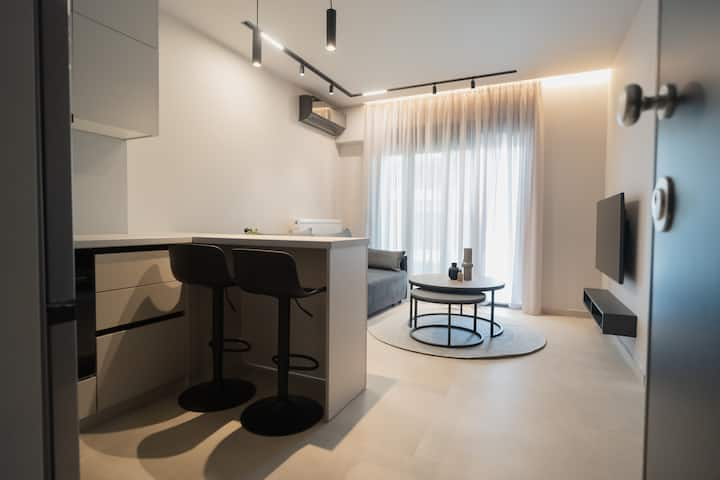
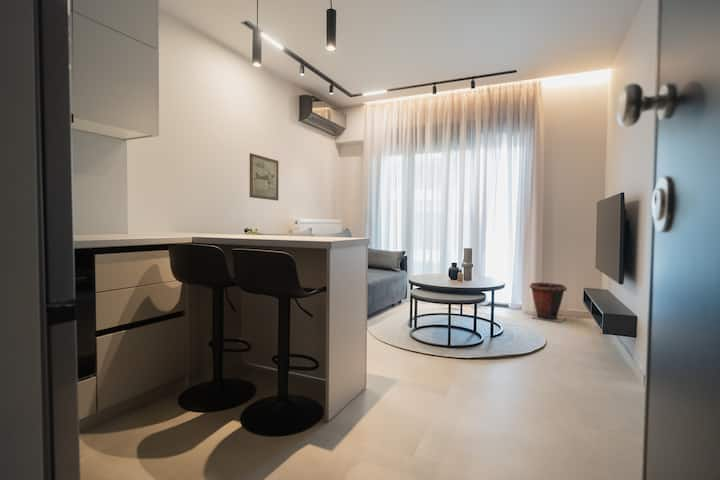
+ wall art [249,152,279,202]
+ waste bin [529,282,568,323]
